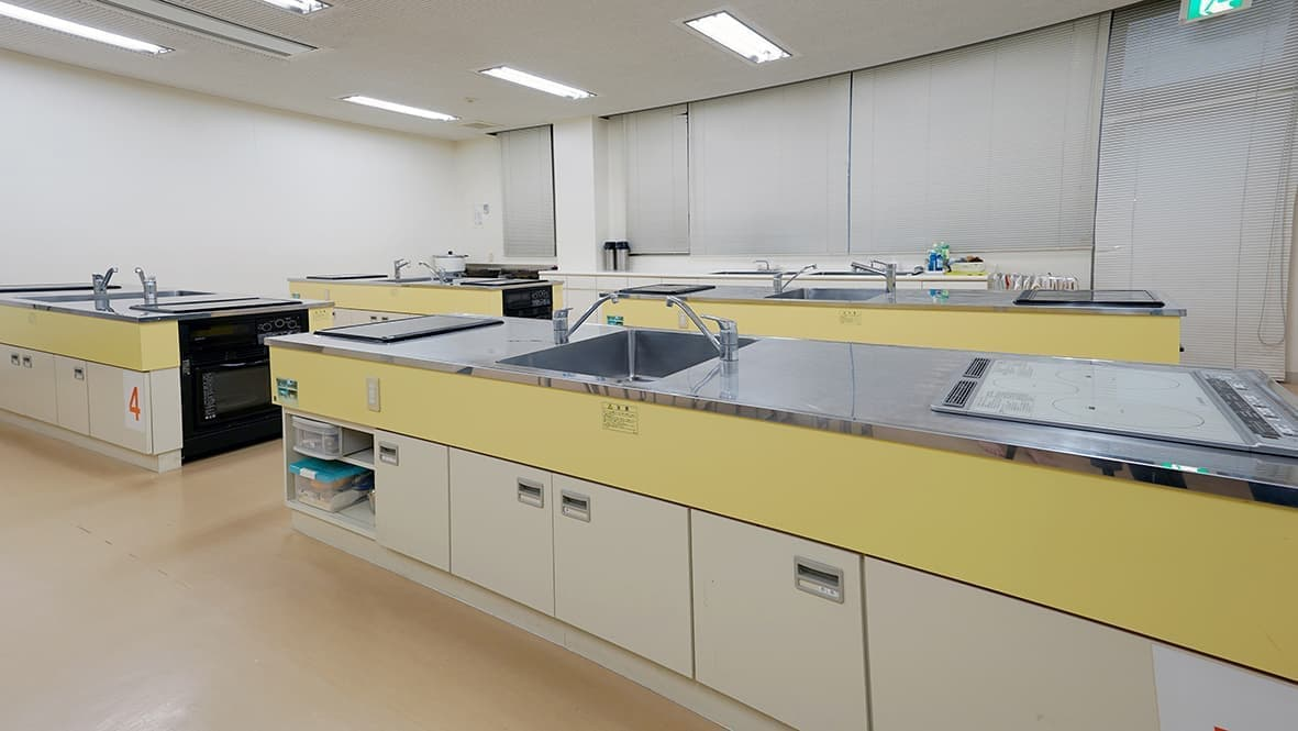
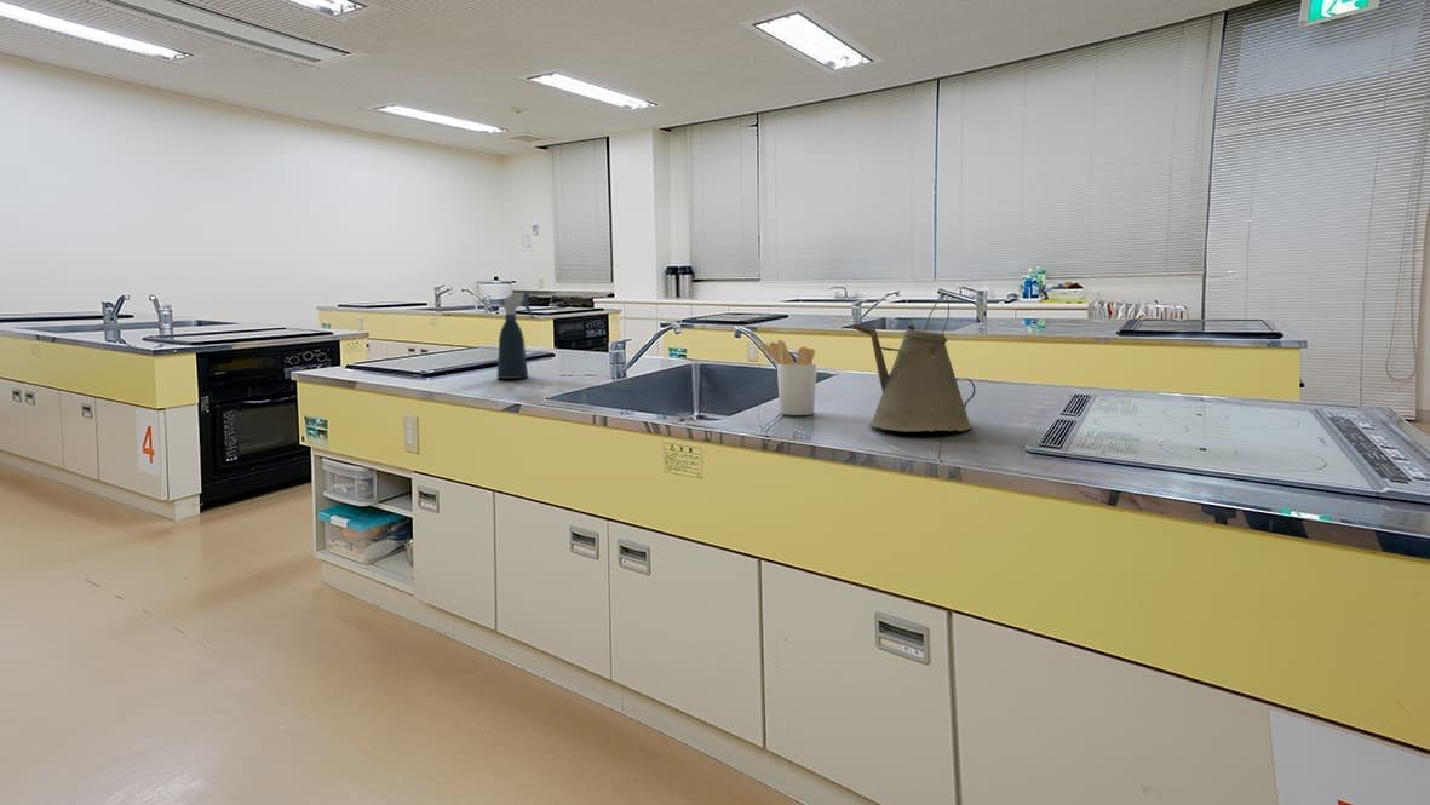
+ spray bottle [495,292,535,380]
+ utensil holder [759,339,819,416]
+ kettle [851,295,976,433]
